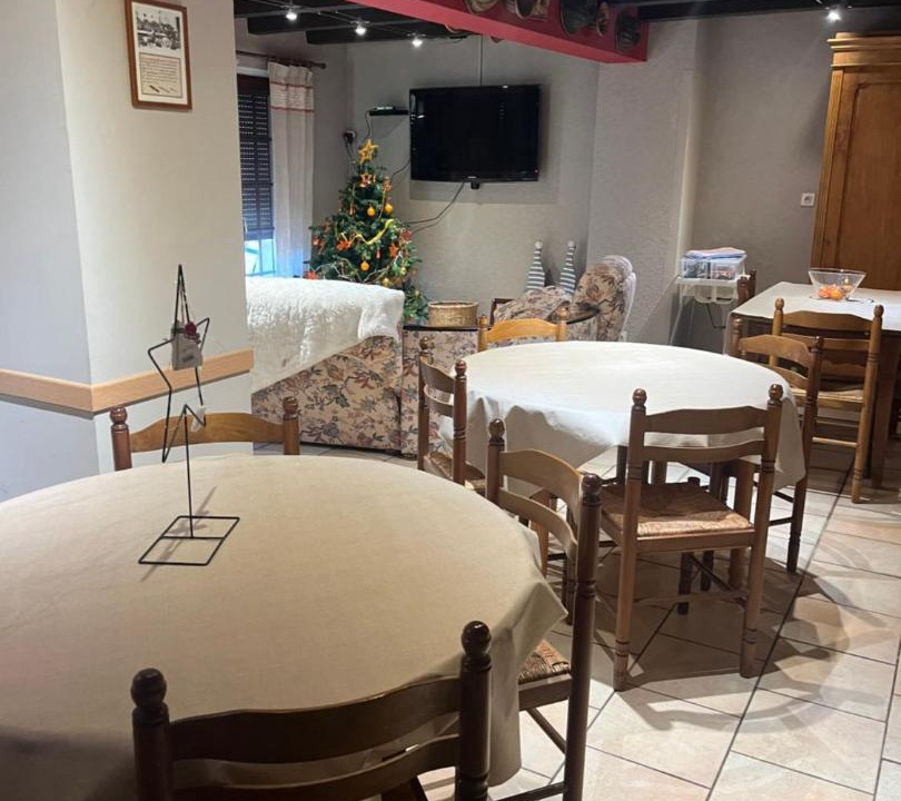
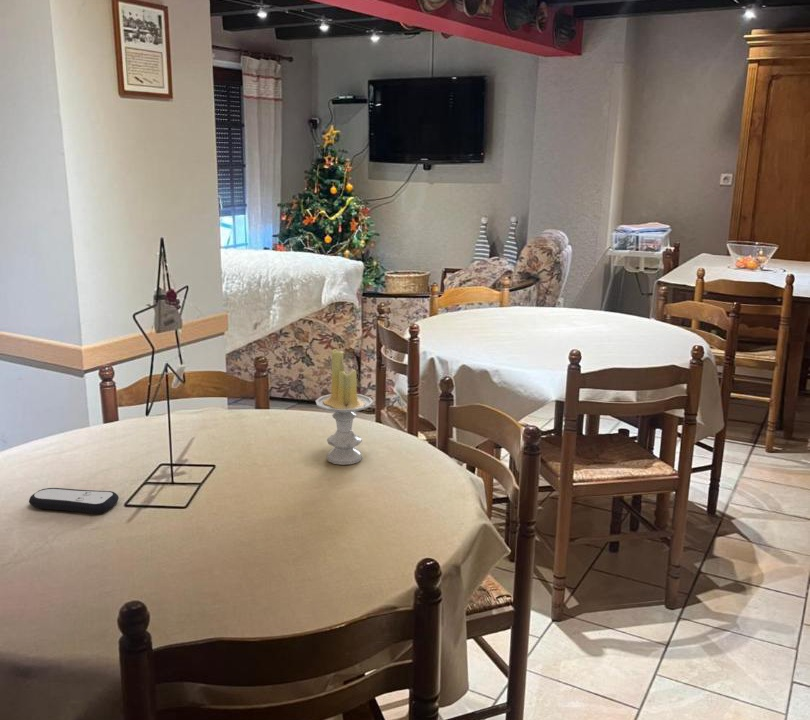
+ candle [315,348,374,466]
+ remote control [28,487,120,515]
